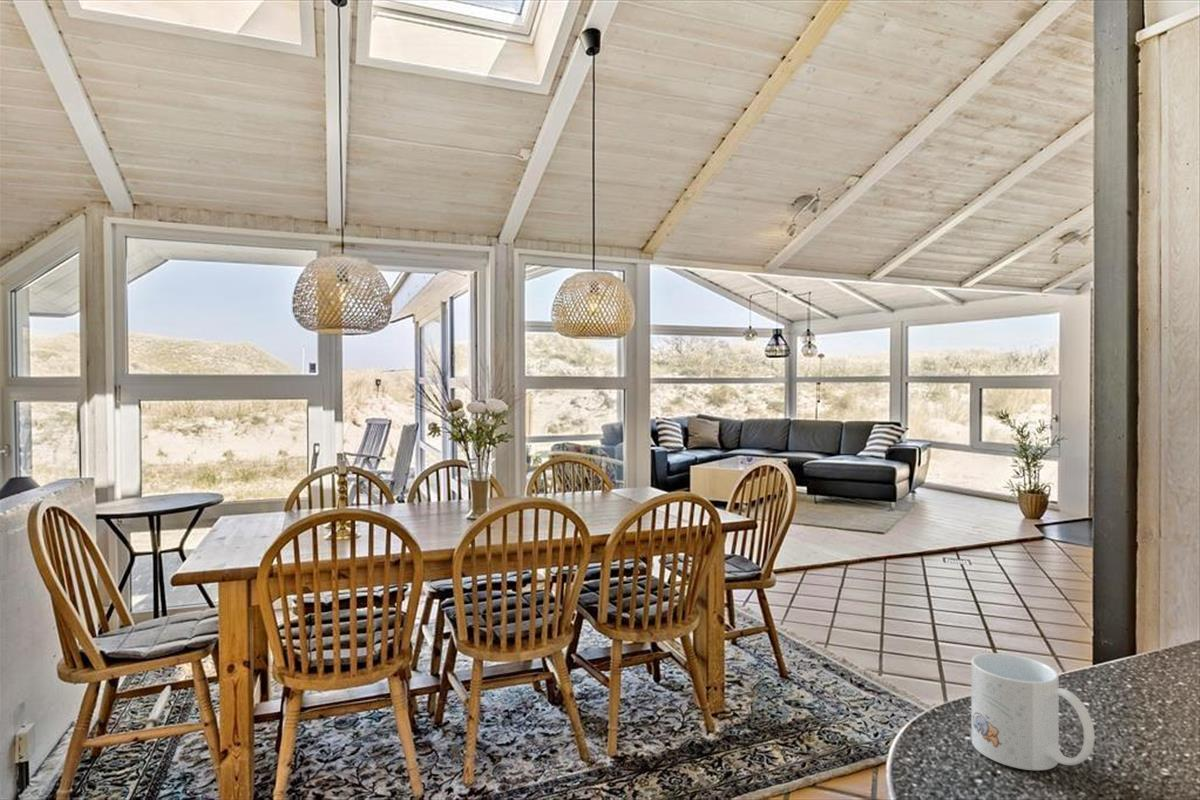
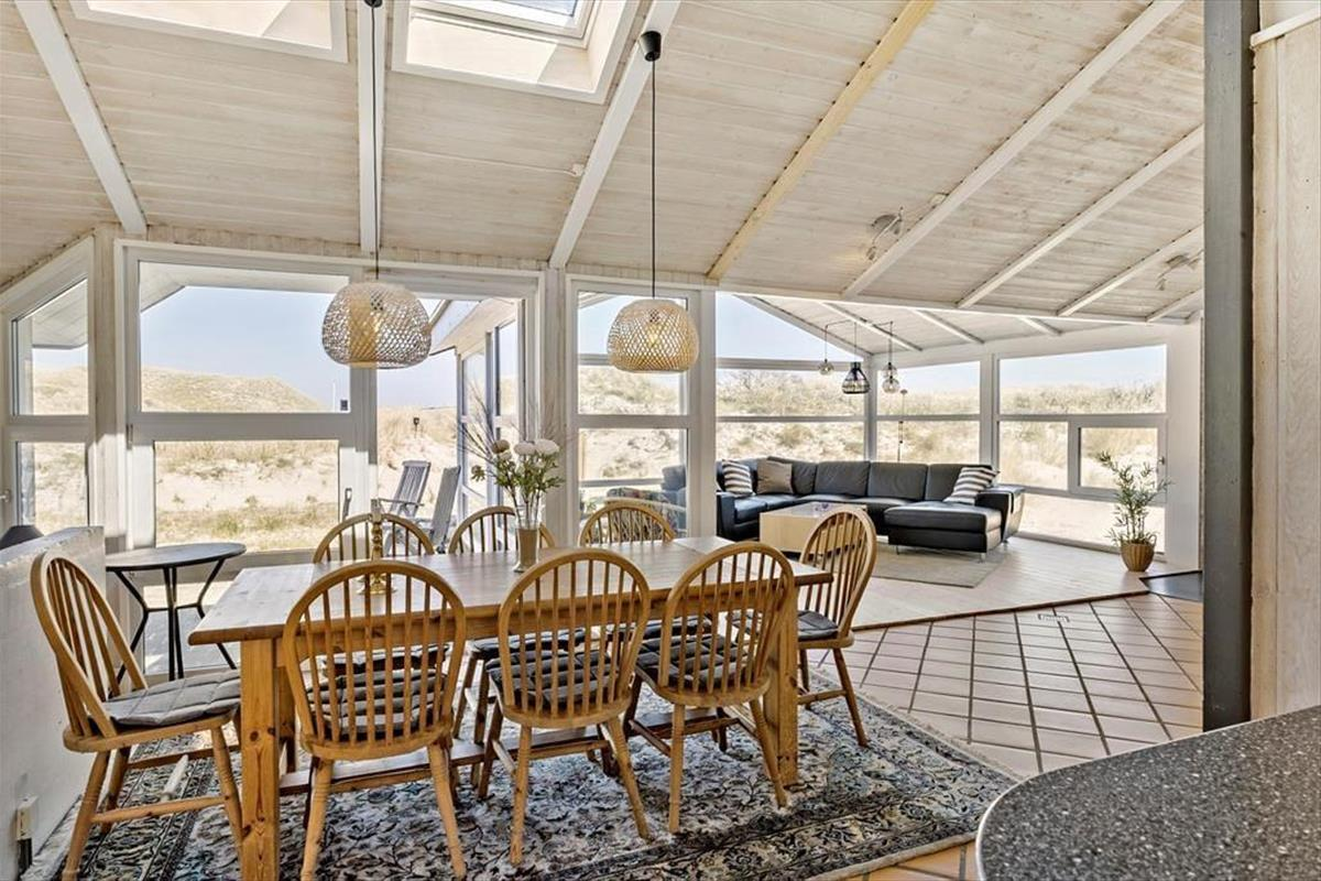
- mug [970,652,1096,771]
